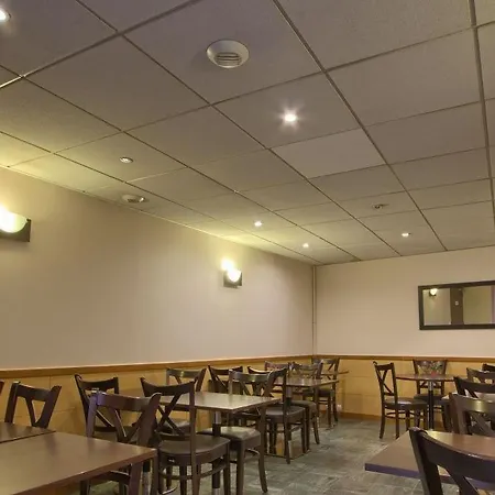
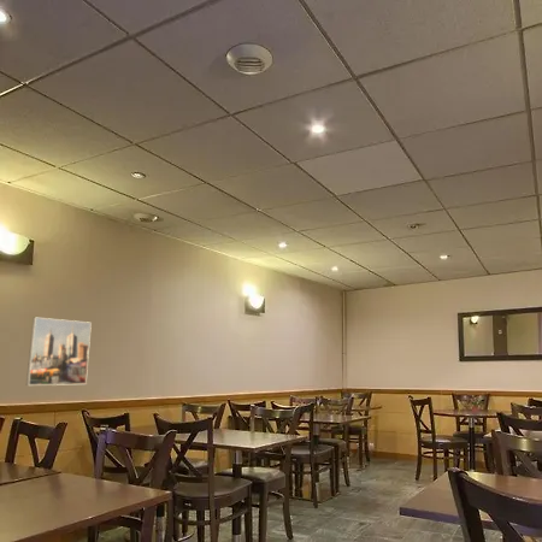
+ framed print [25,317,93,387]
